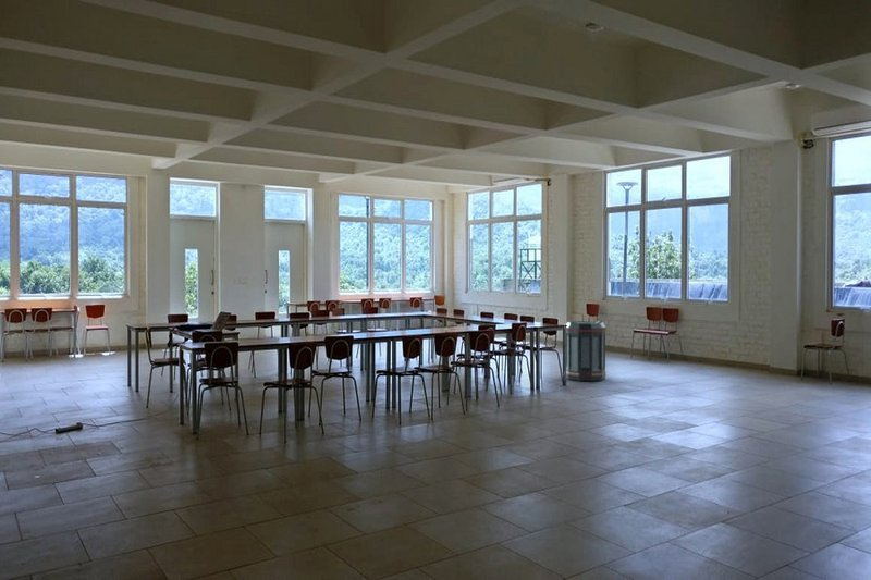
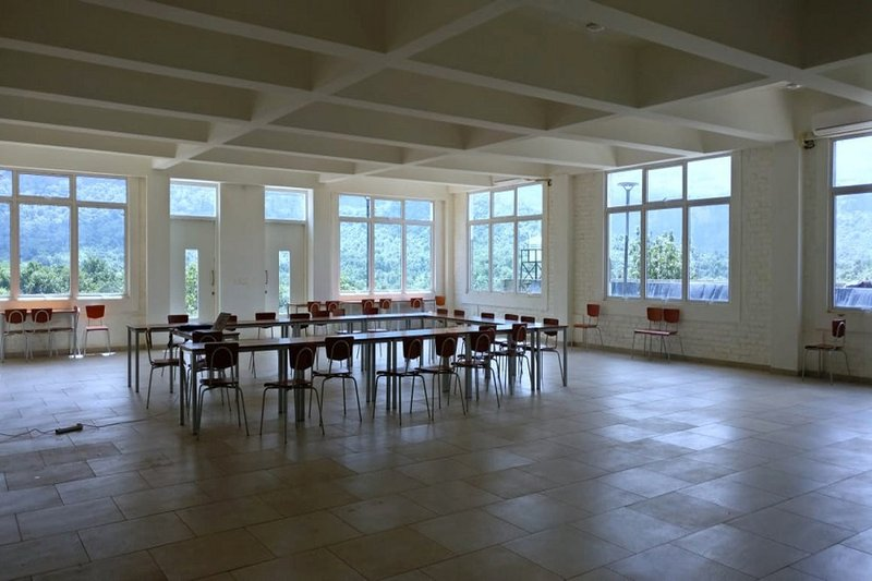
- trash can [564,320,608,382]
